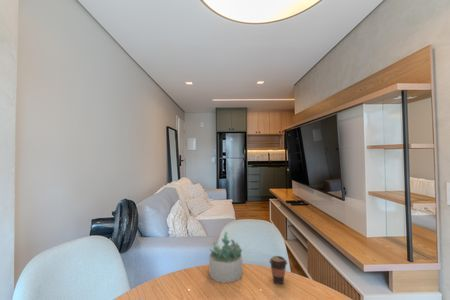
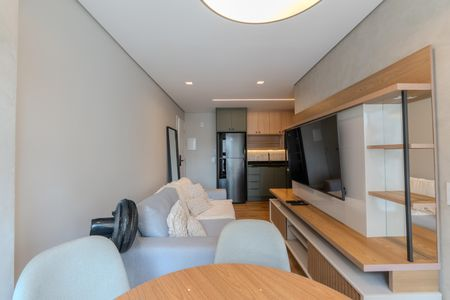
- coffee cup [268,255,288,285]
- succulent plant [208,231,244,284]
